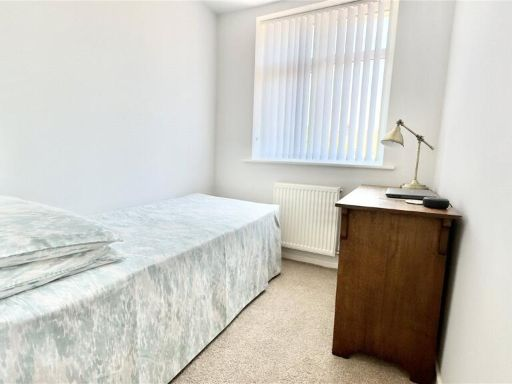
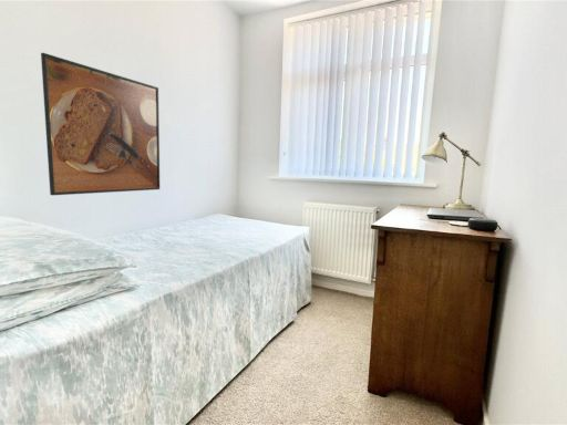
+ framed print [40,52,161,196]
